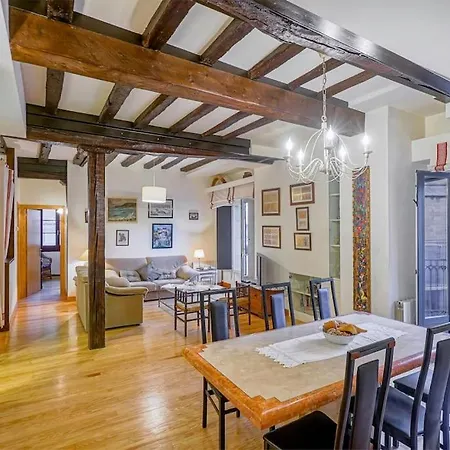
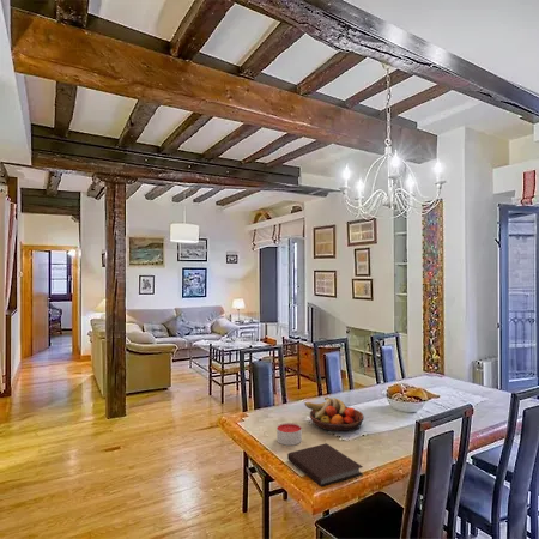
+ candle [275,422,303,447]
+ notebook [286,442,364,487]
+ fruit bowl [303,395,365,432]
